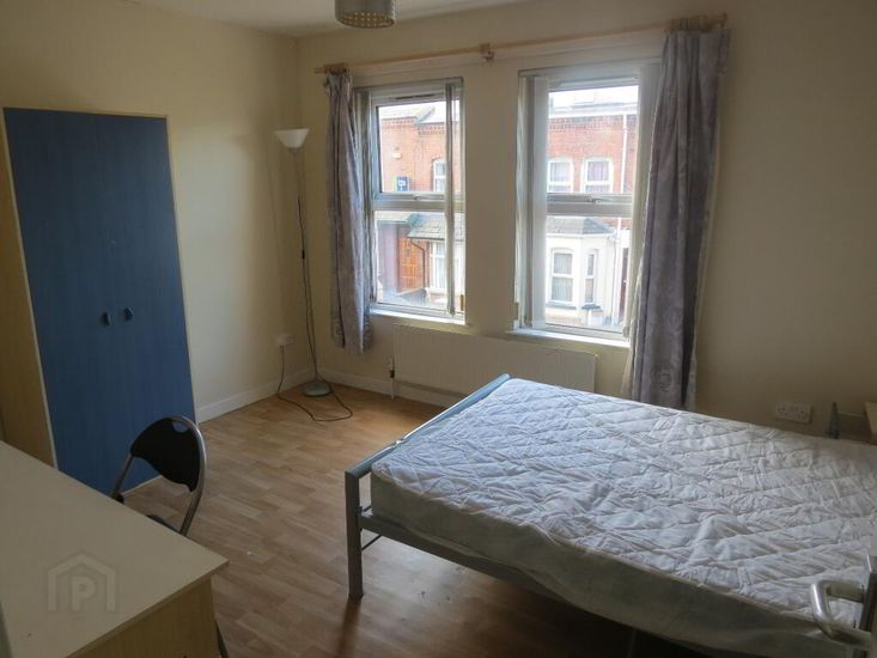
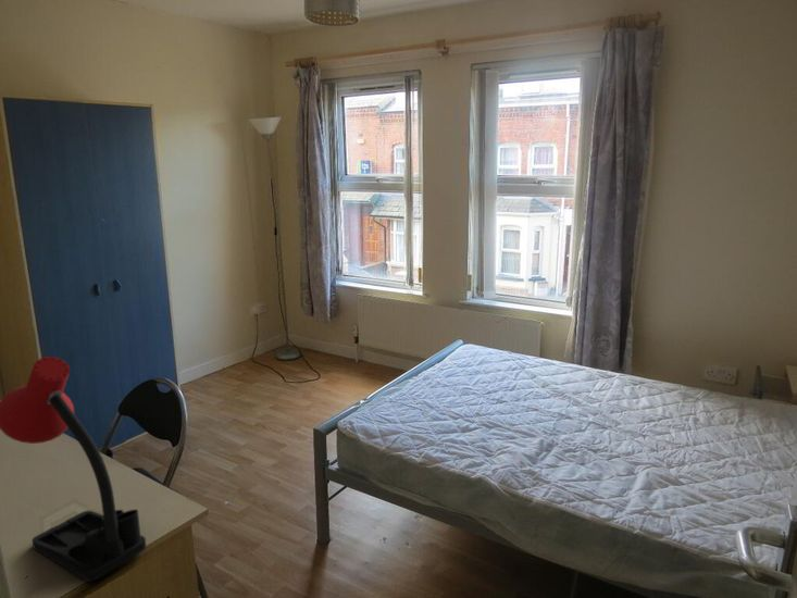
+ desk lamp [0,356,148,583]
